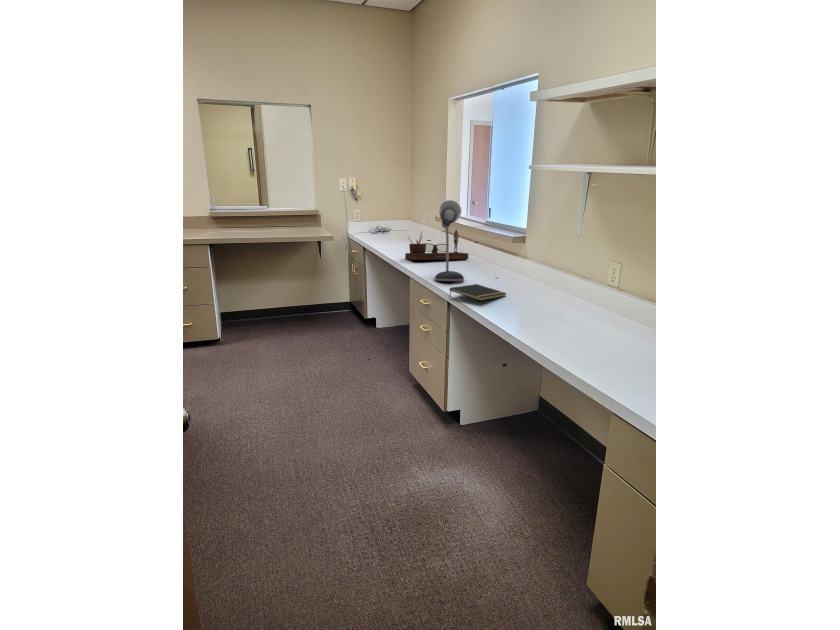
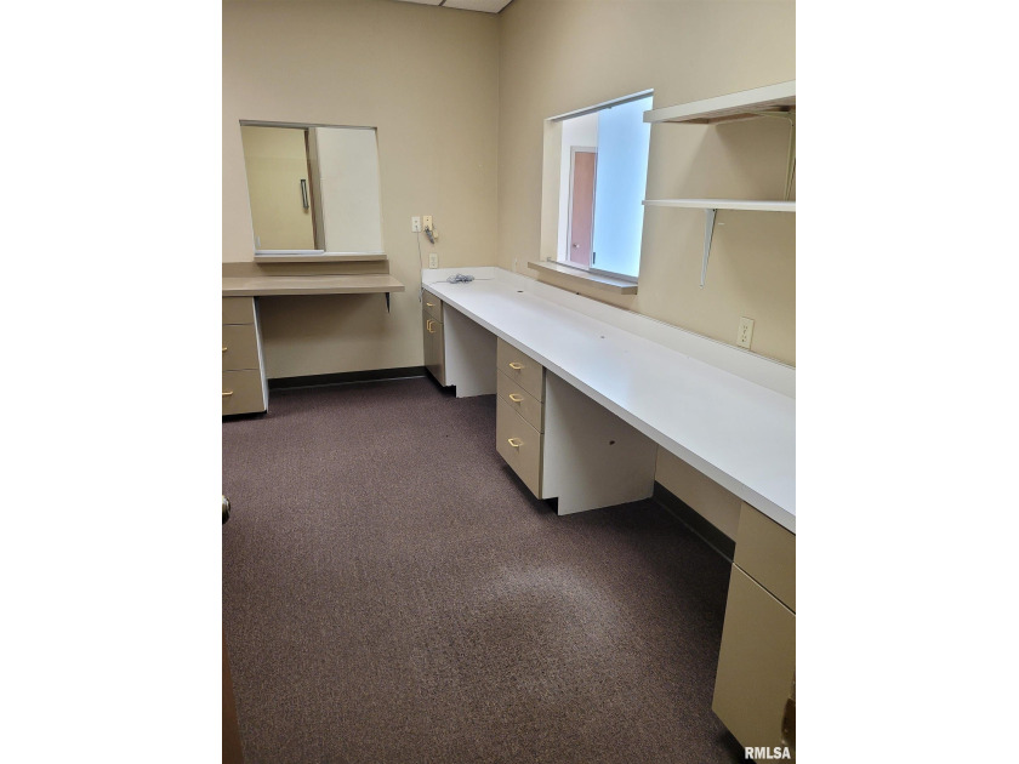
- desk lamp [433,199,465,282]
- desk organizer [404,229,469,261]
- notepad [448,283,508,302]
